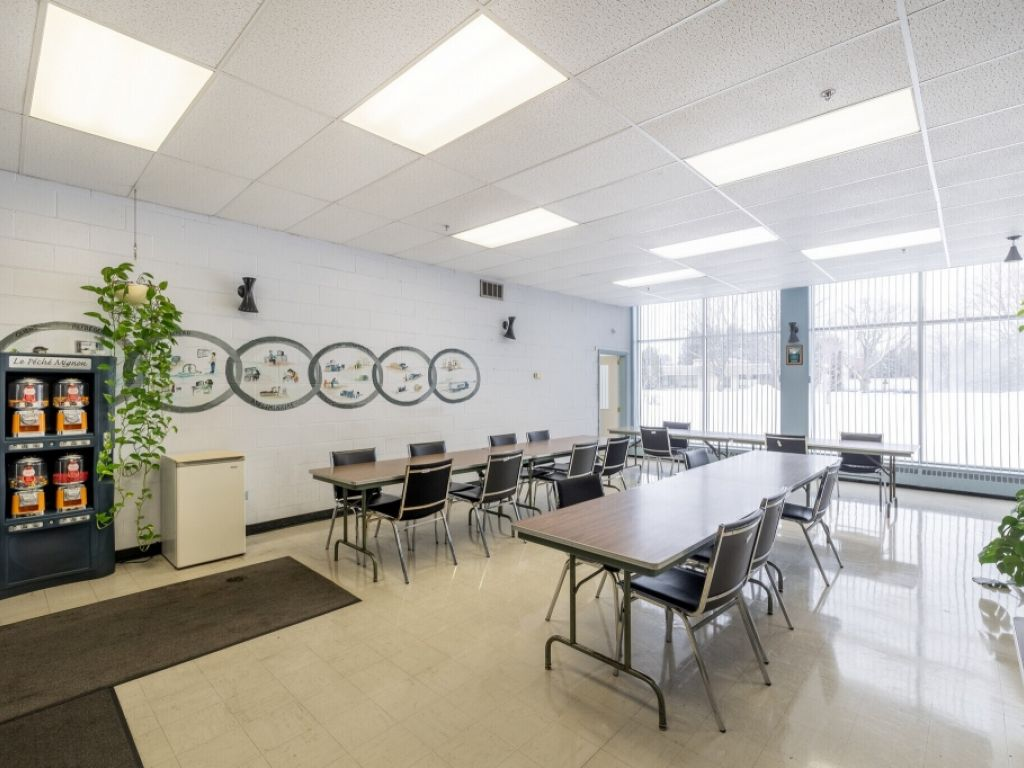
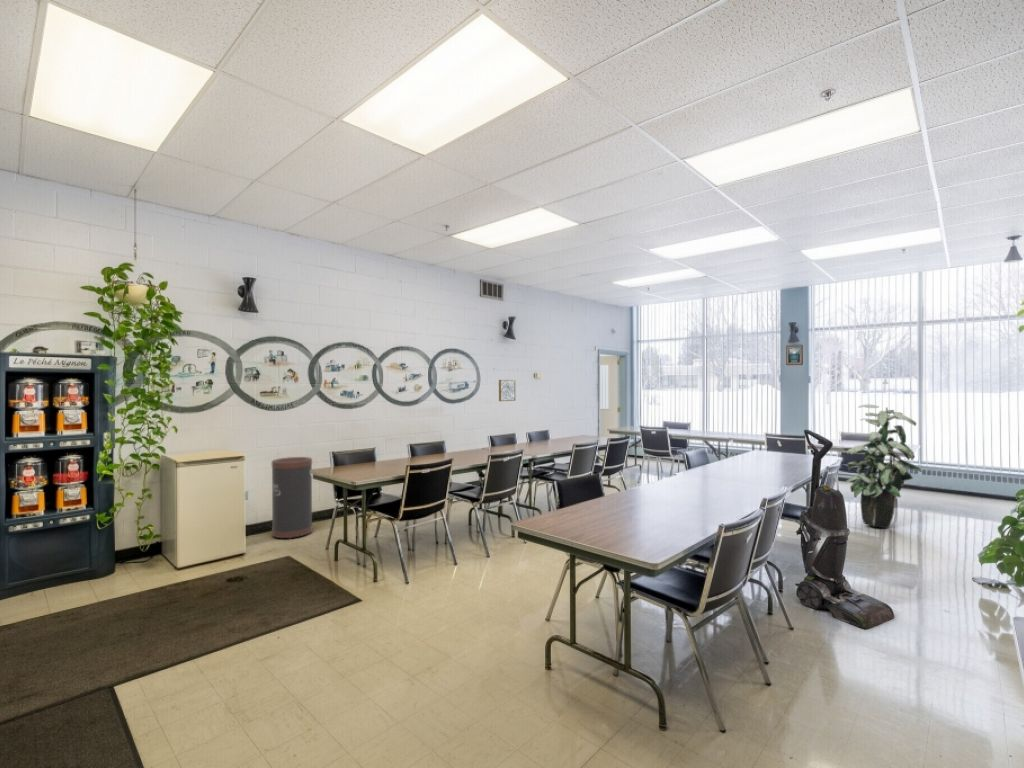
+ wall art [498,379,516,402]
+ indoor plant [840,403,923,529]
+ trash can [271,456,313,540]
+ vacuum cleaner [794,428,895,630]
